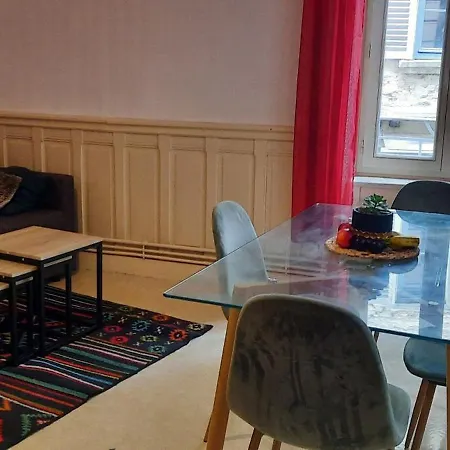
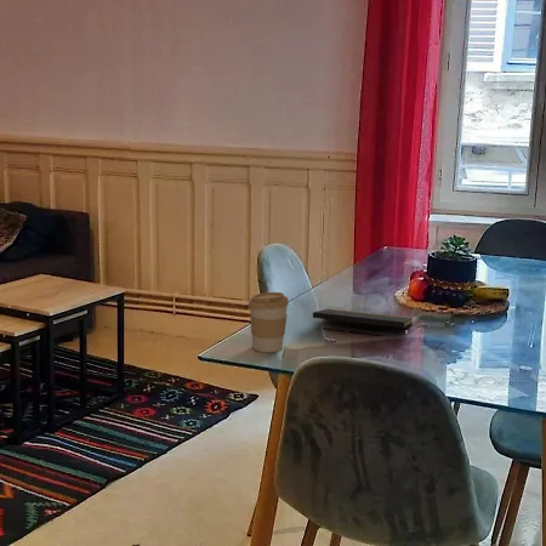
+ notepad [312,307,414,340]
+ coffee cup [248,291,290,353]
